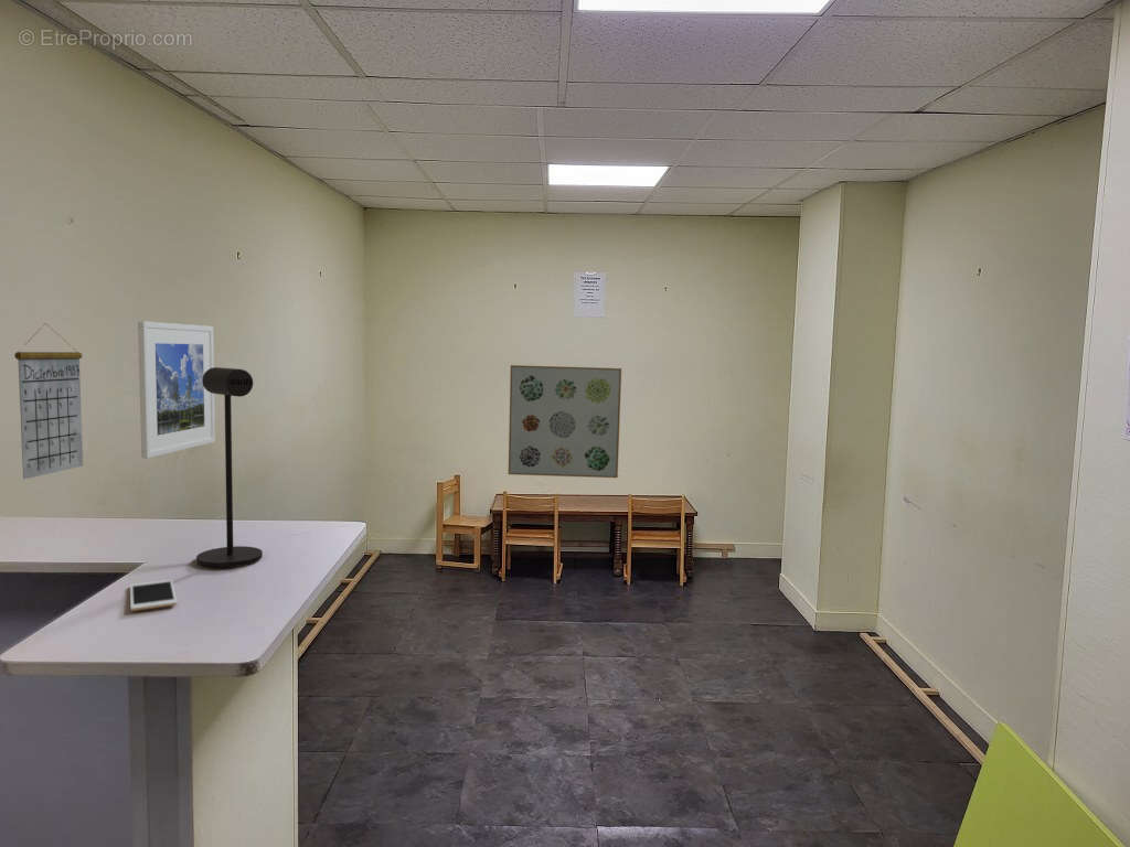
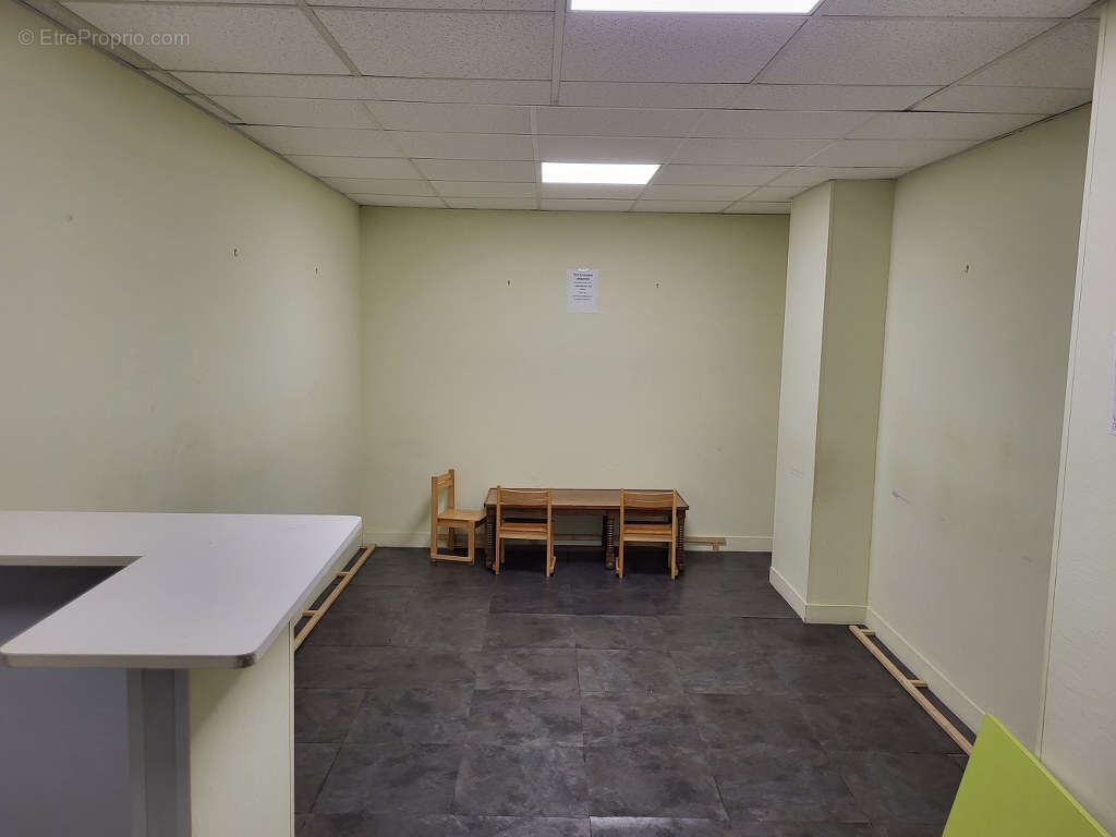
- desk lamp [195,366,264,568]
- wall art [508,364,622,479]
- cell phone [129,579,178,612]
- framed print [137,320,216,460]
- calendar [13,322,84,481]
